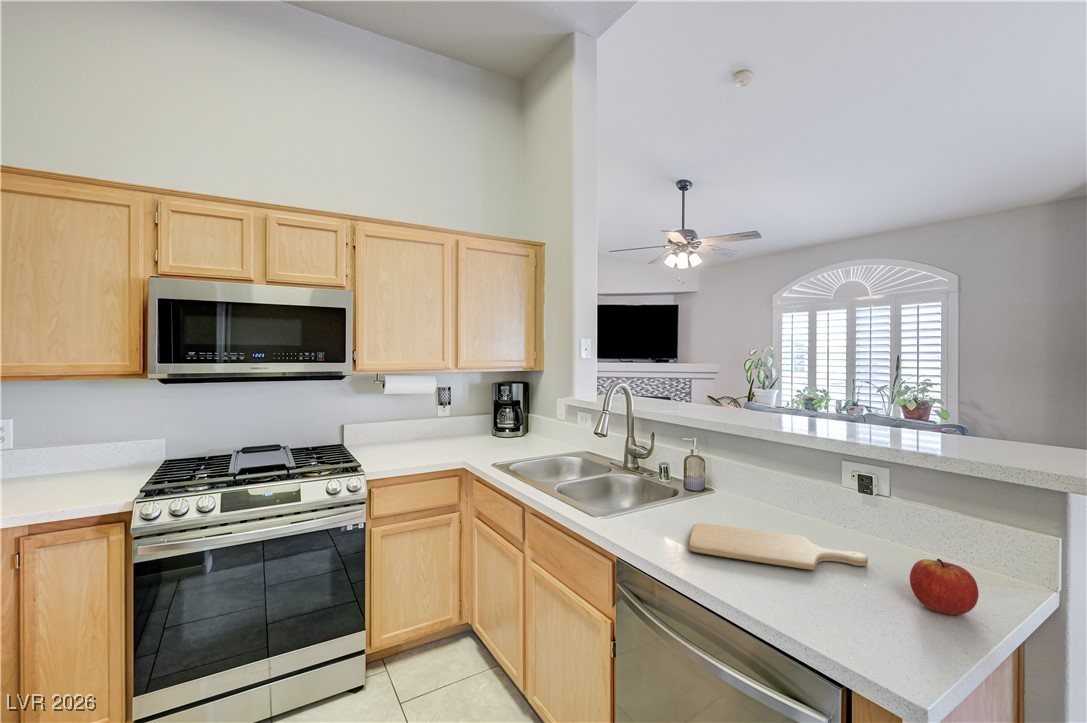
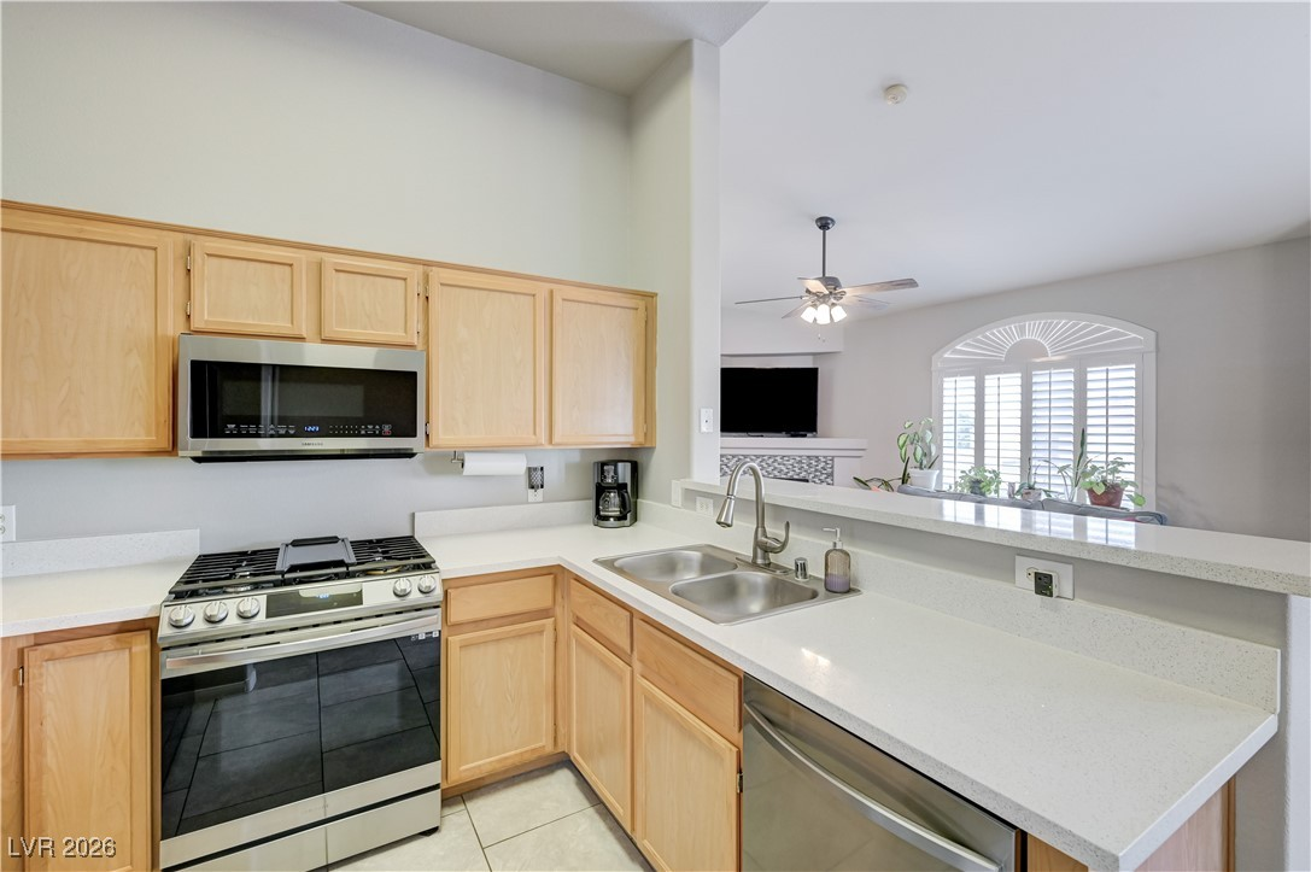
- chopping board [688,523,869,571]
- apple [909,558,980,616]
